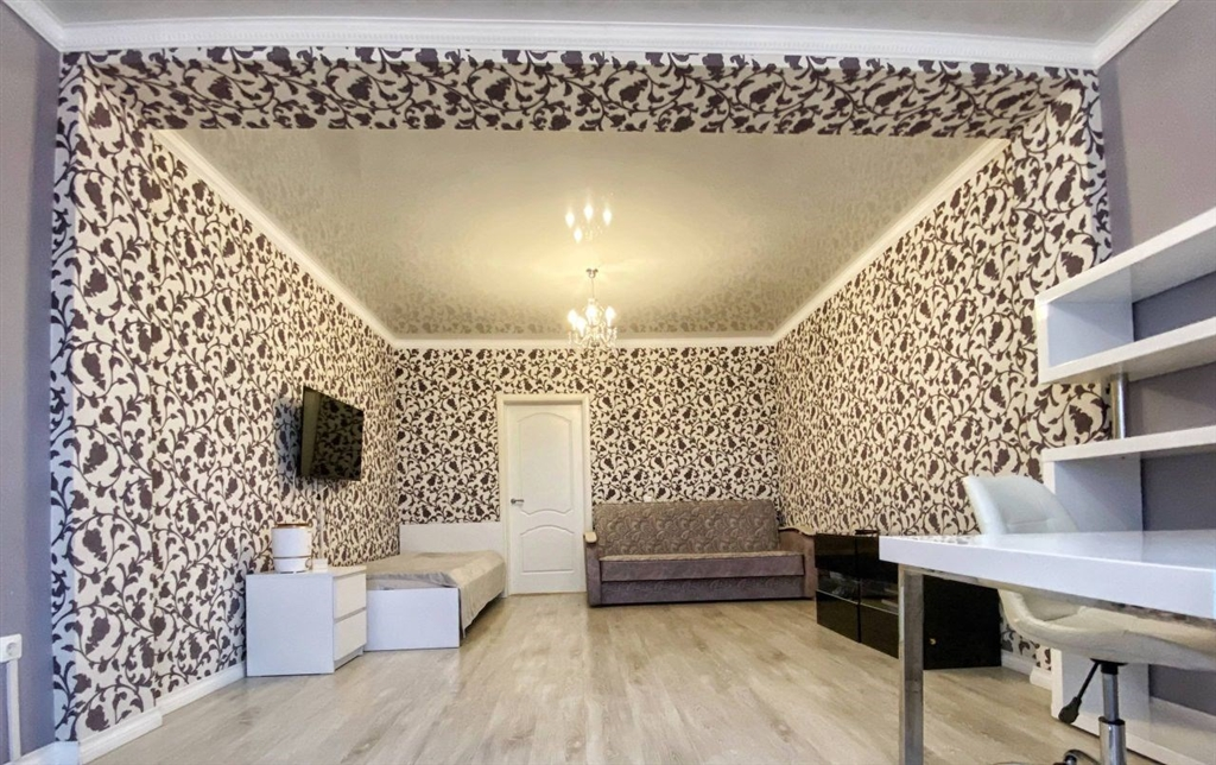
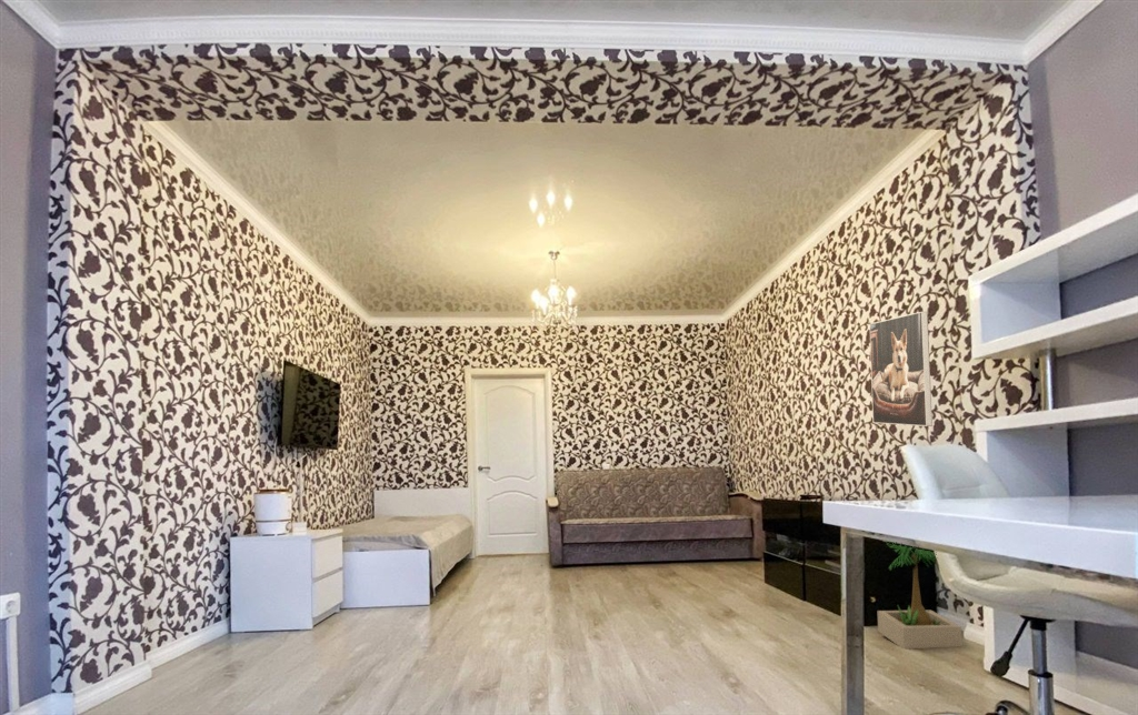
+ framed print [869,311,934,427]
+ potted plant [877,542,964,649]
